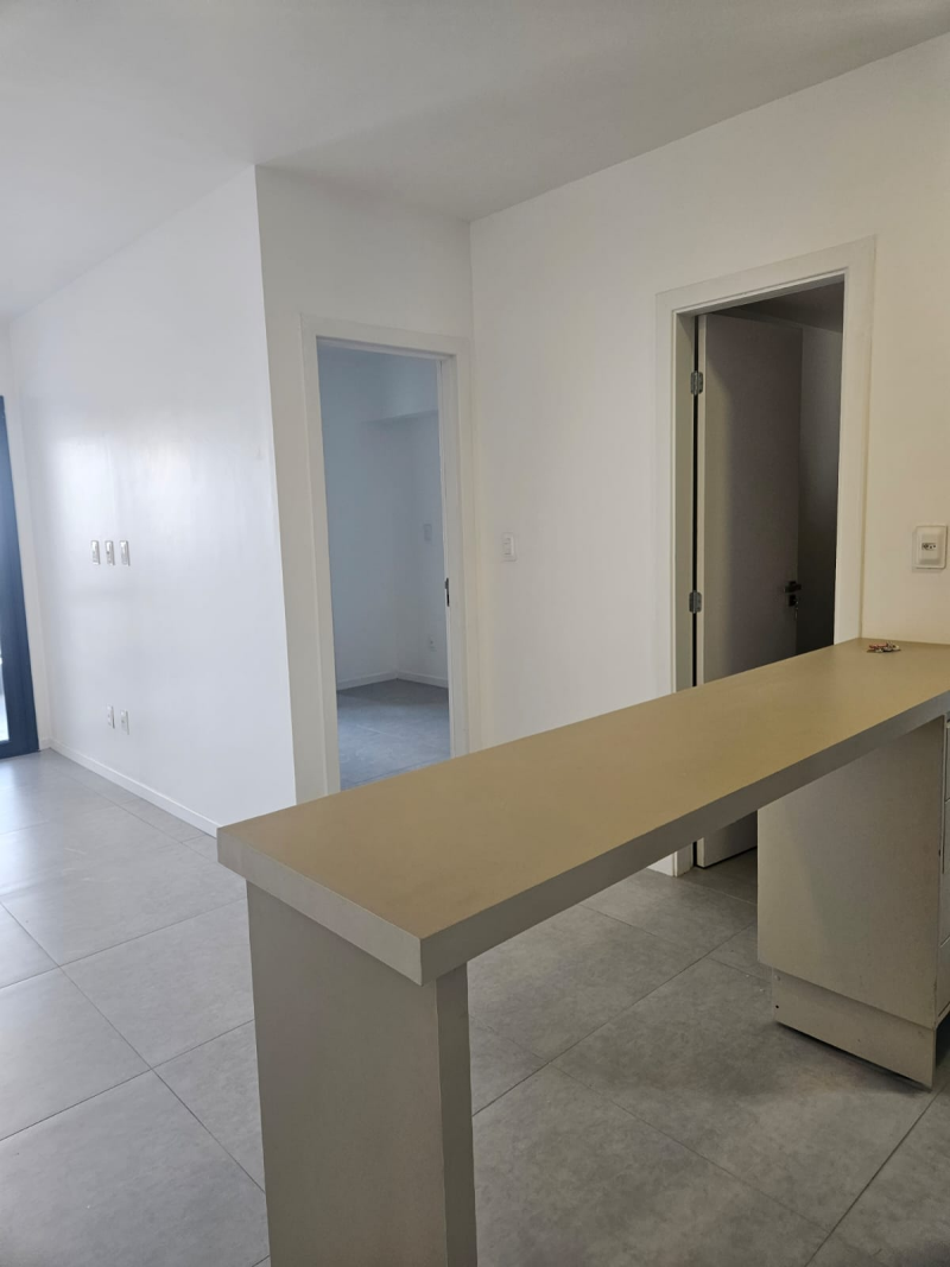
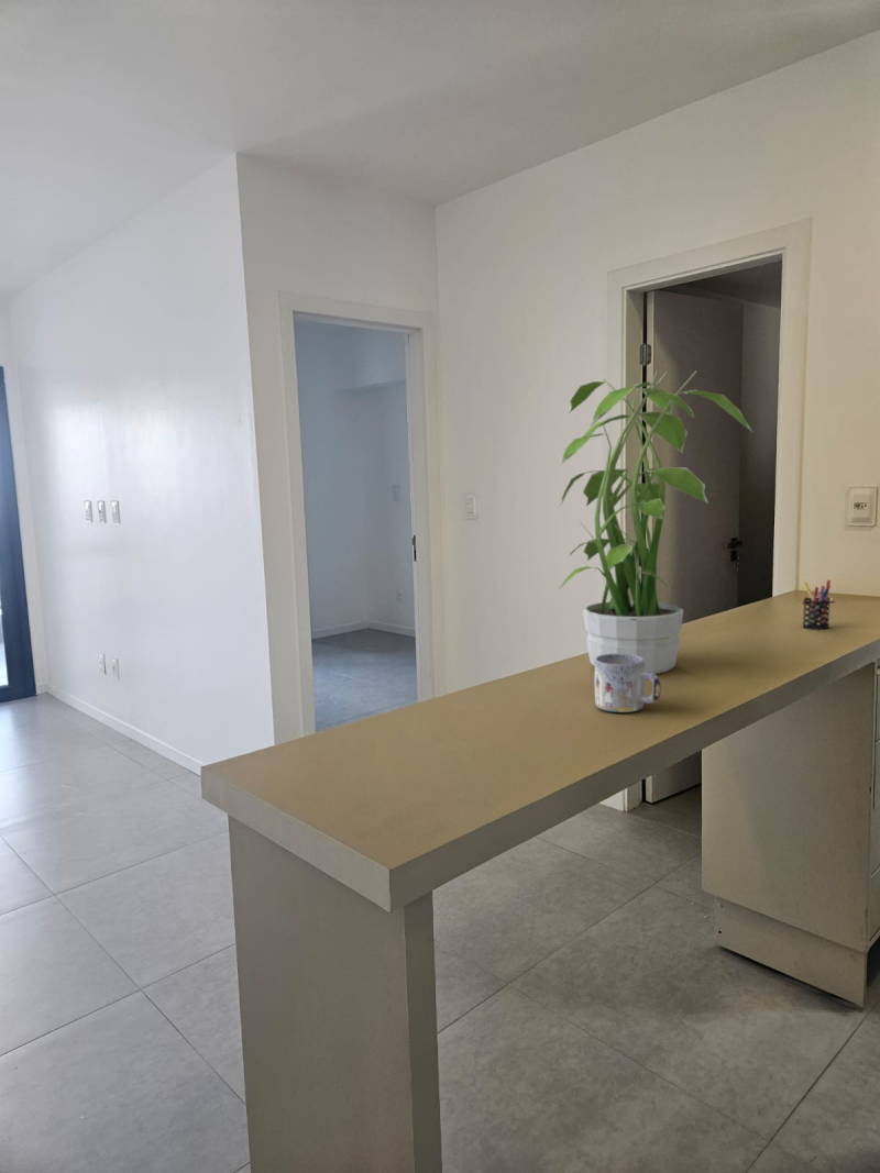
+ mug [594,654,662,713]
+ potted plant [558,368,755,675]
+ pen holder [802,579,832,631]
